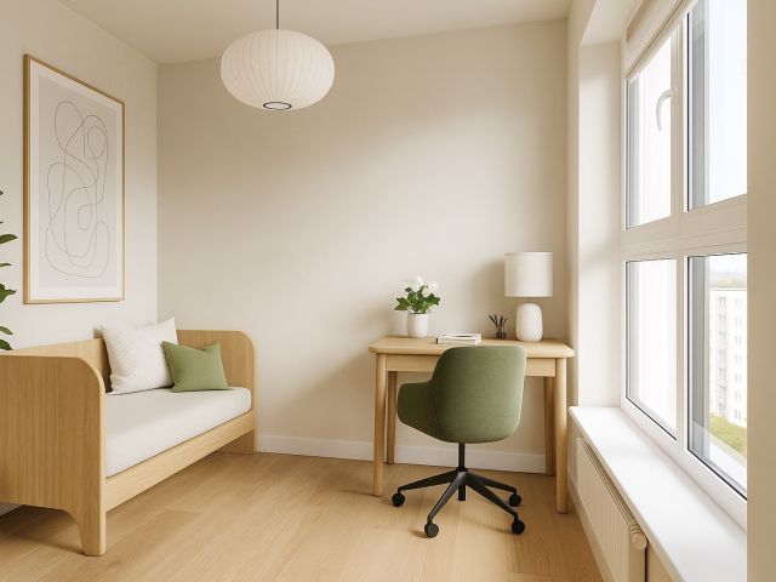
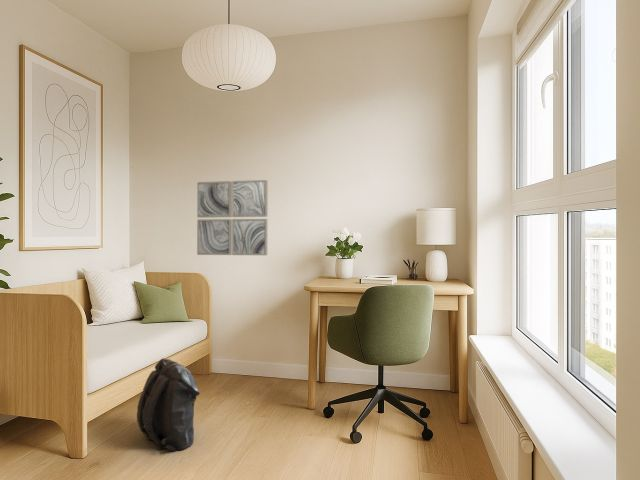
+ backpack [136,357,201,452]
+ wall art [196,179,269,256]
